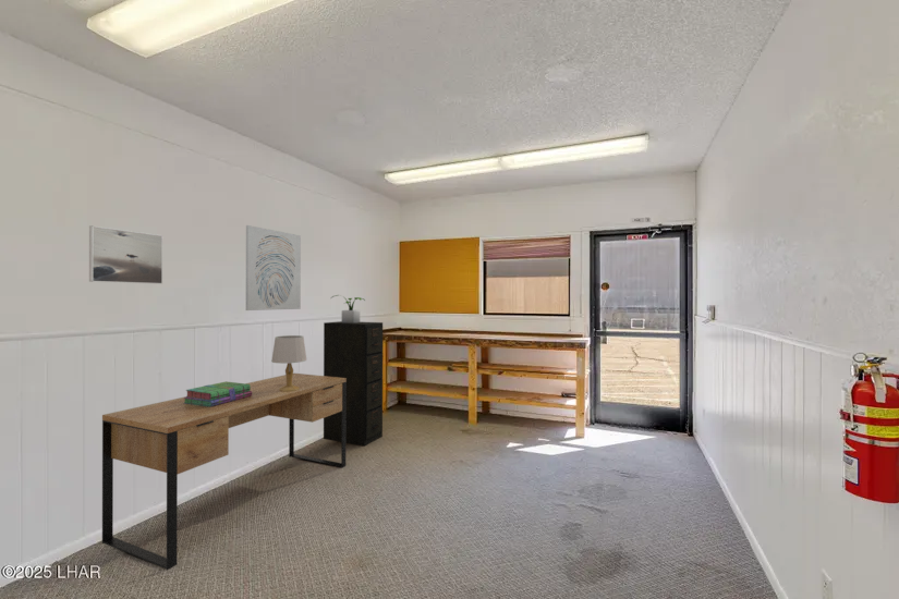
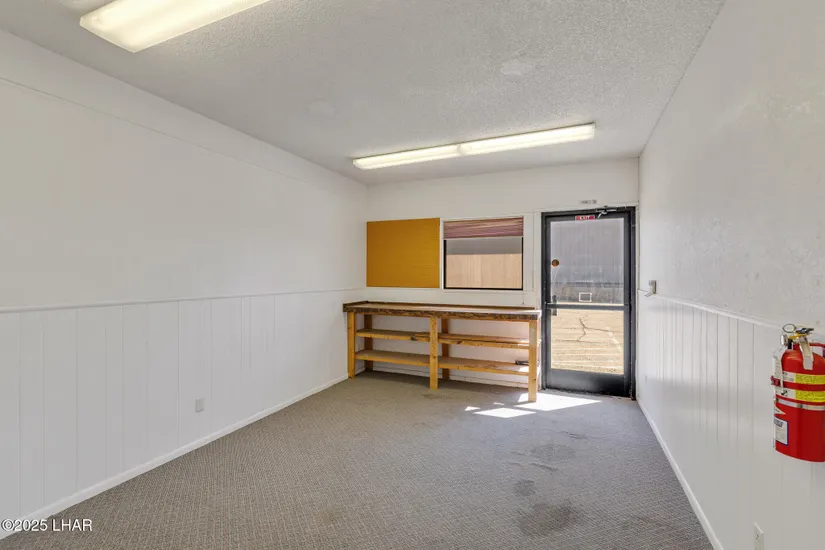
- table lamp [270,334,307,391]
- stack of books [183,380,252,407]
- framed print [88,224,163,285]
- potted plant [331,294,366,323]
- wall art [245,224,302,311]
- desk [101,372,347,571]
- filing cabinet [323,320,384,447]
